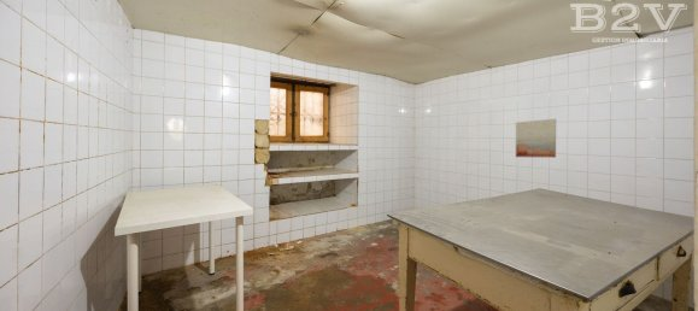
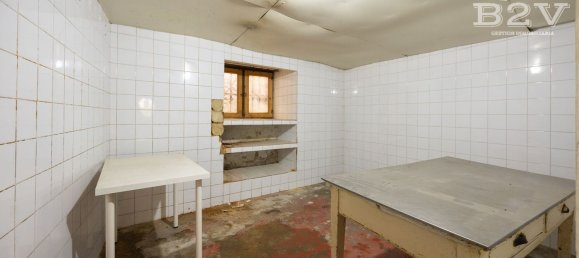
- wall art [515,118,557,159]
